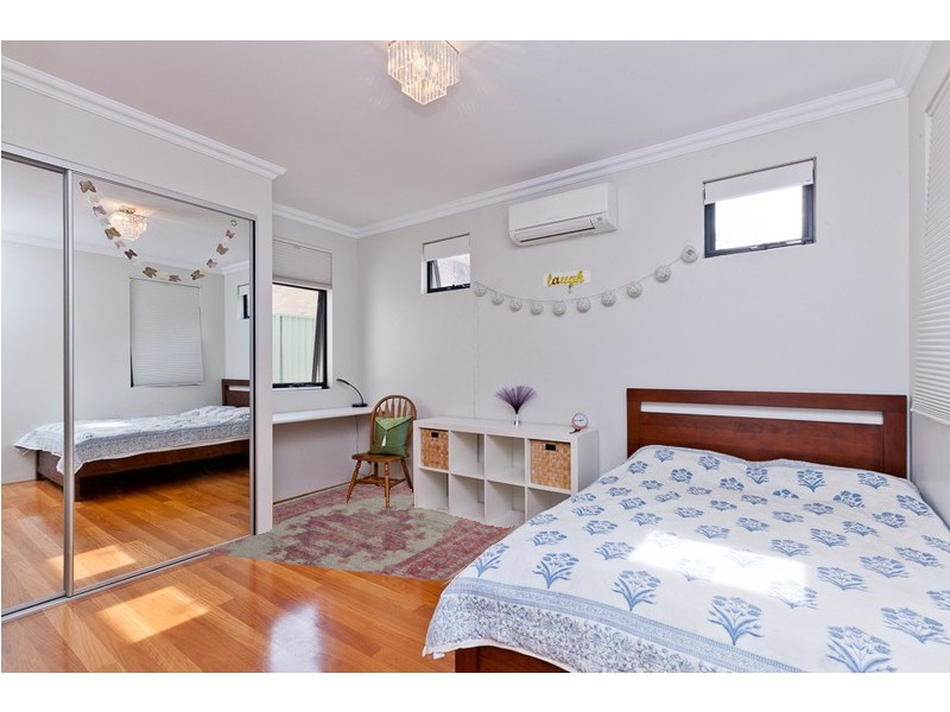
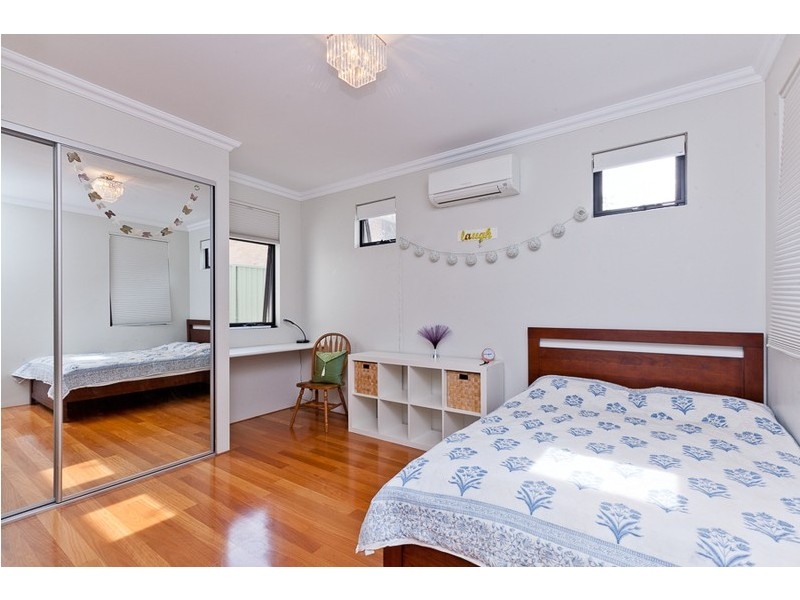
- rug [204,482,525,586]
